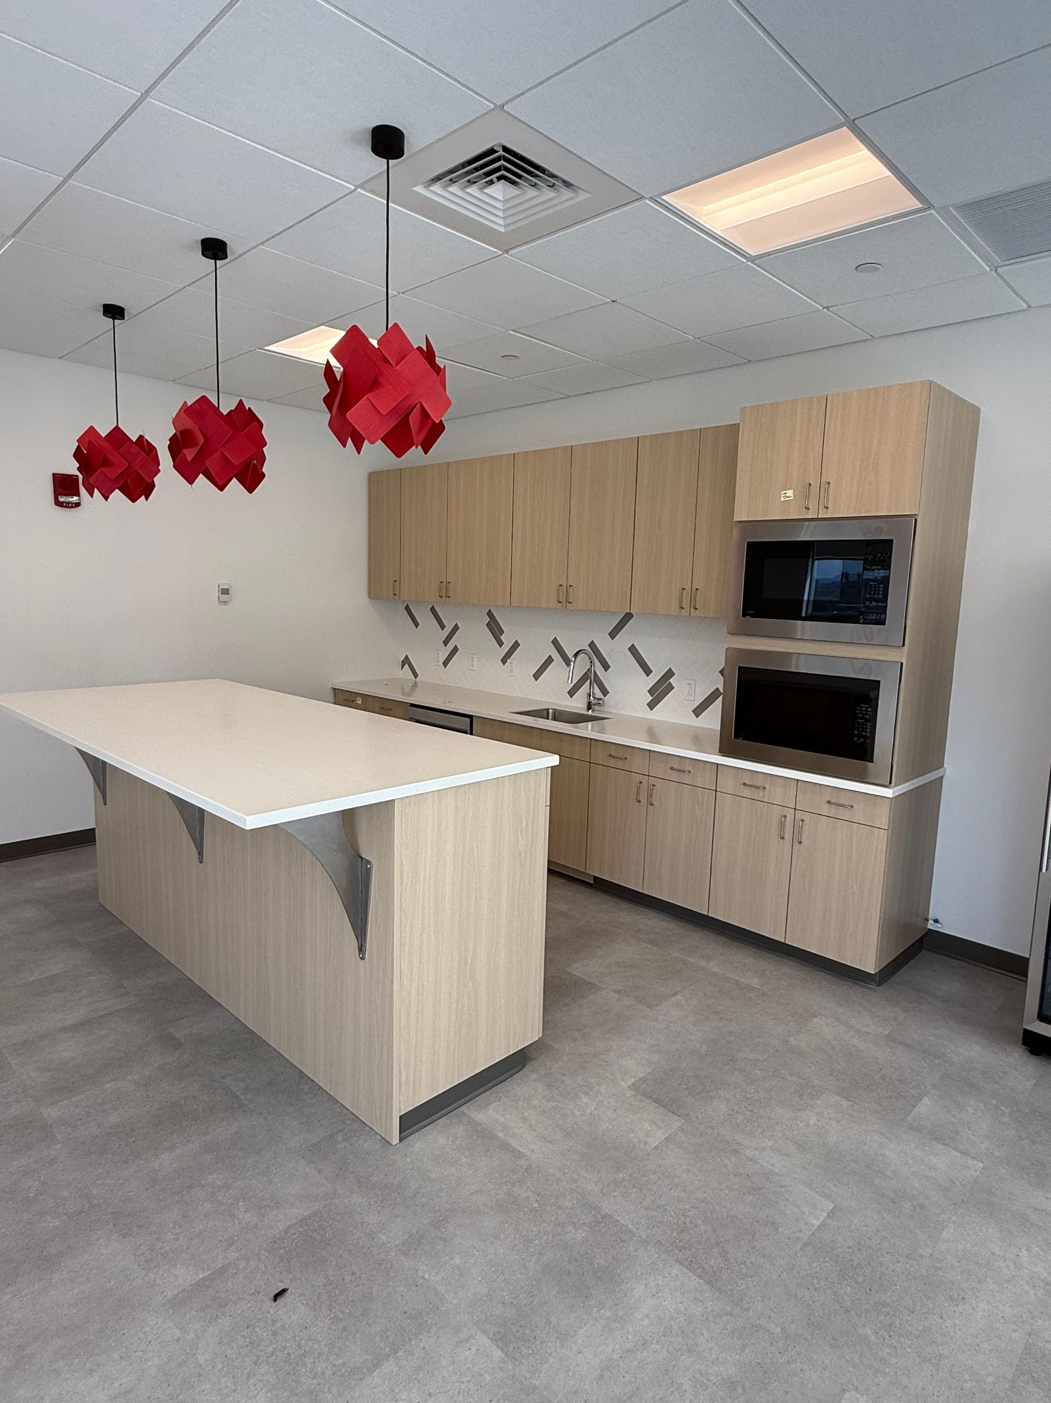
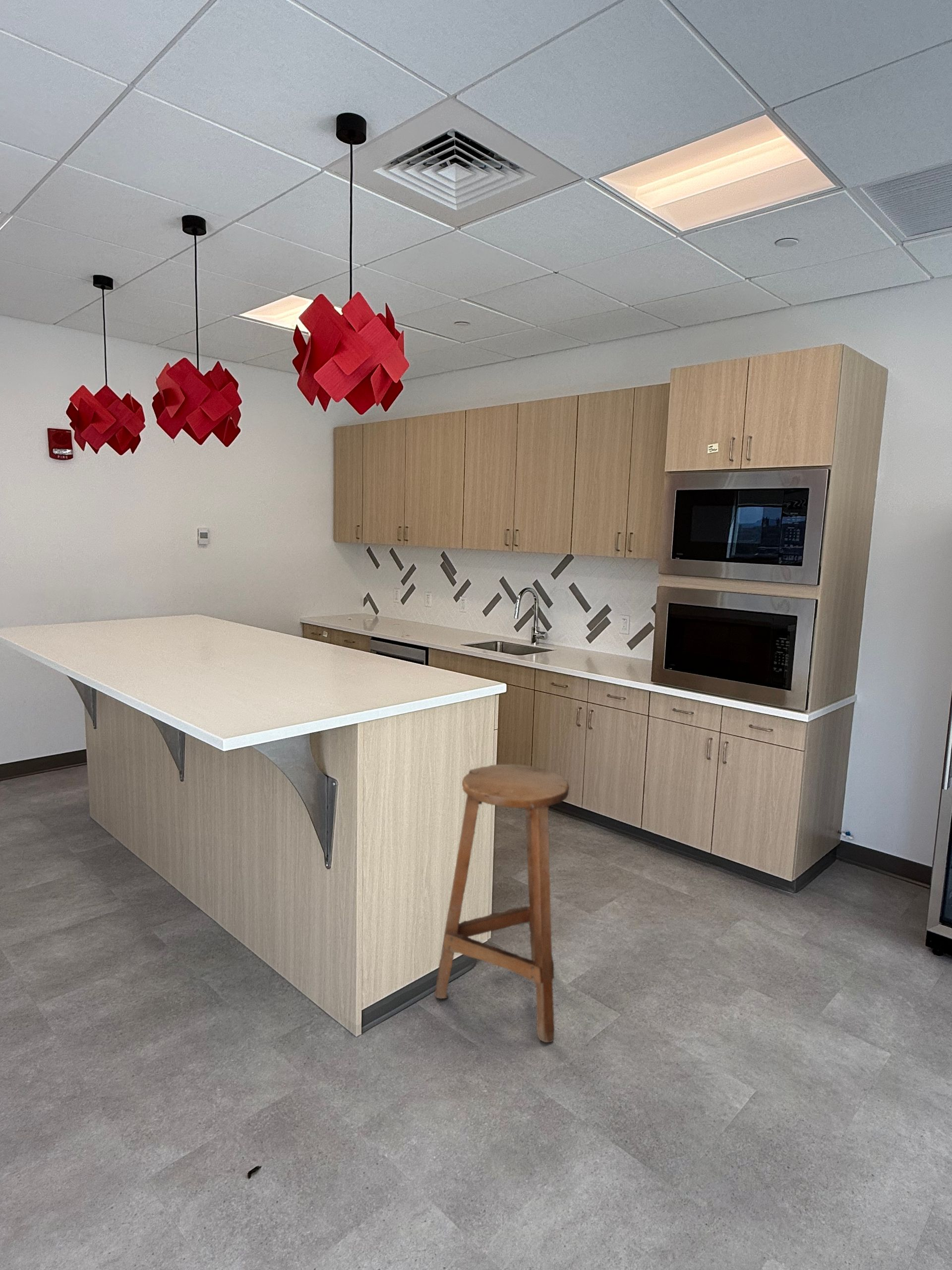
+ bar stool [434,764,570,1043]
